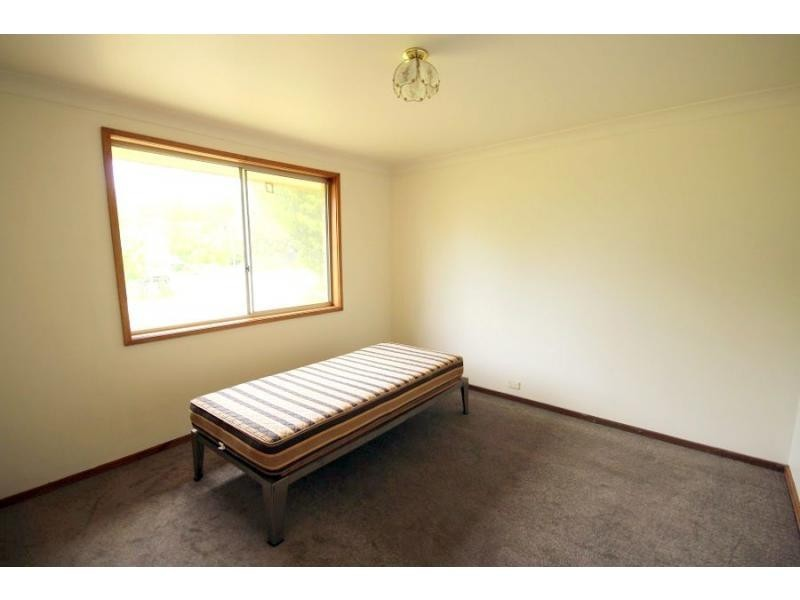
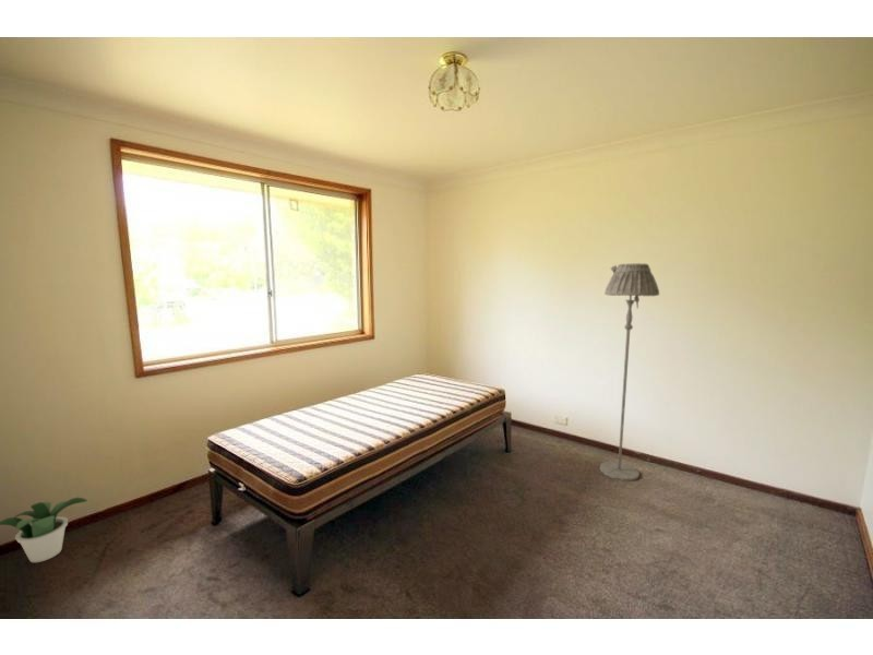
+ floor lamp [599,262,660,483]
+ potted plant [0,497,88,563]
